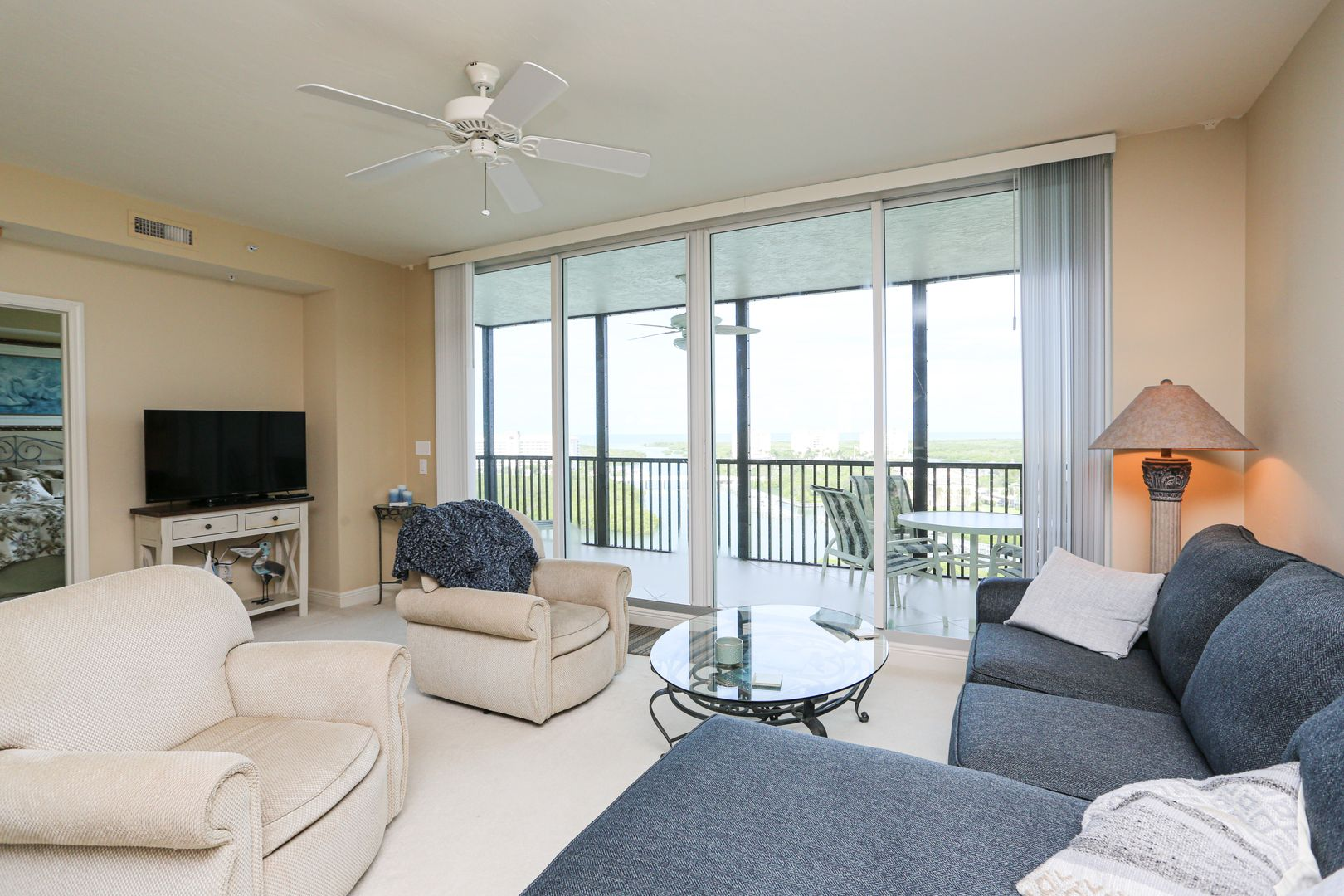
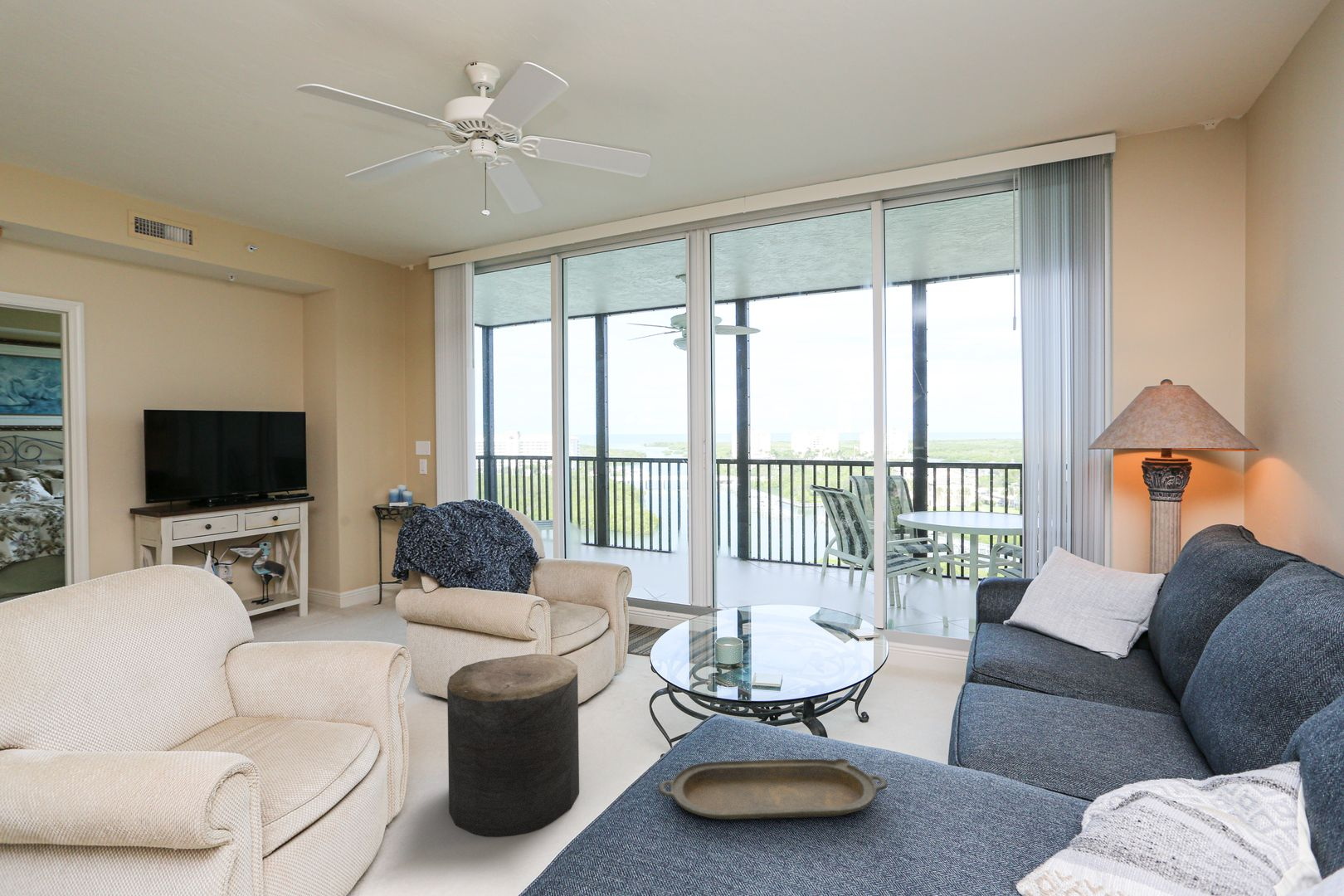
+ serving tray [657,757,889,821]
+ stool [446,653,580,837]
